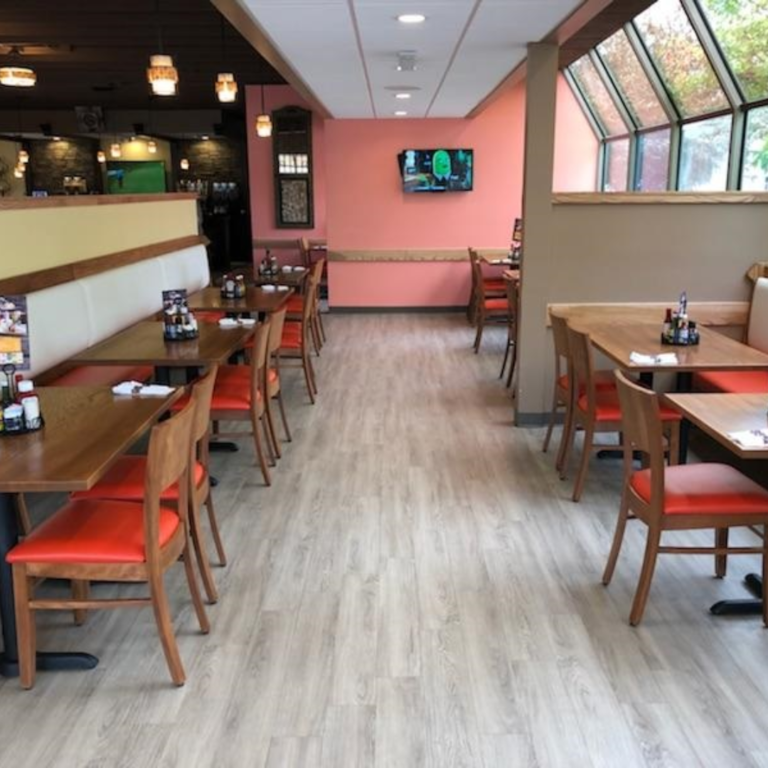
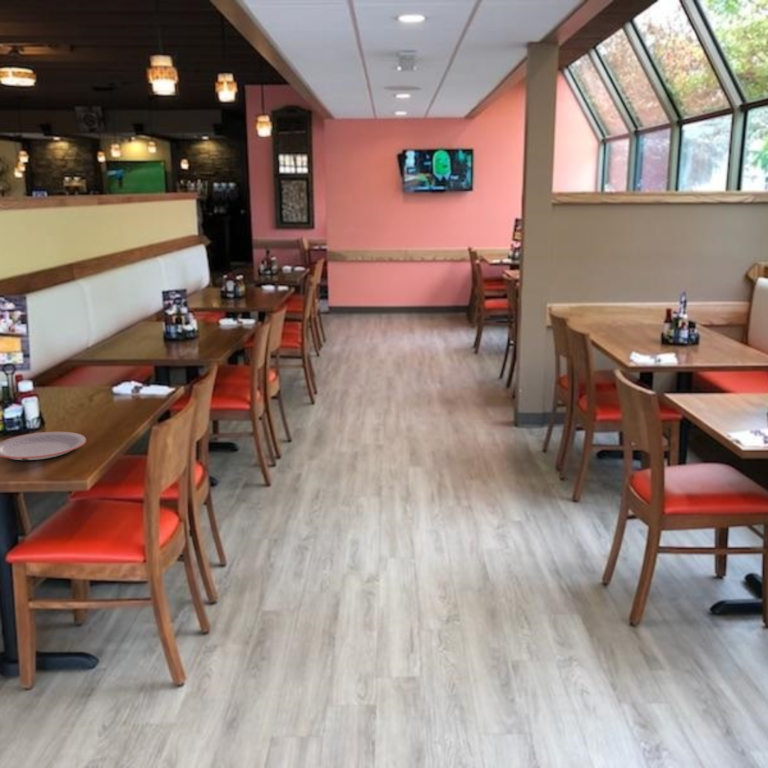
+ plate [0,431,87,461]
